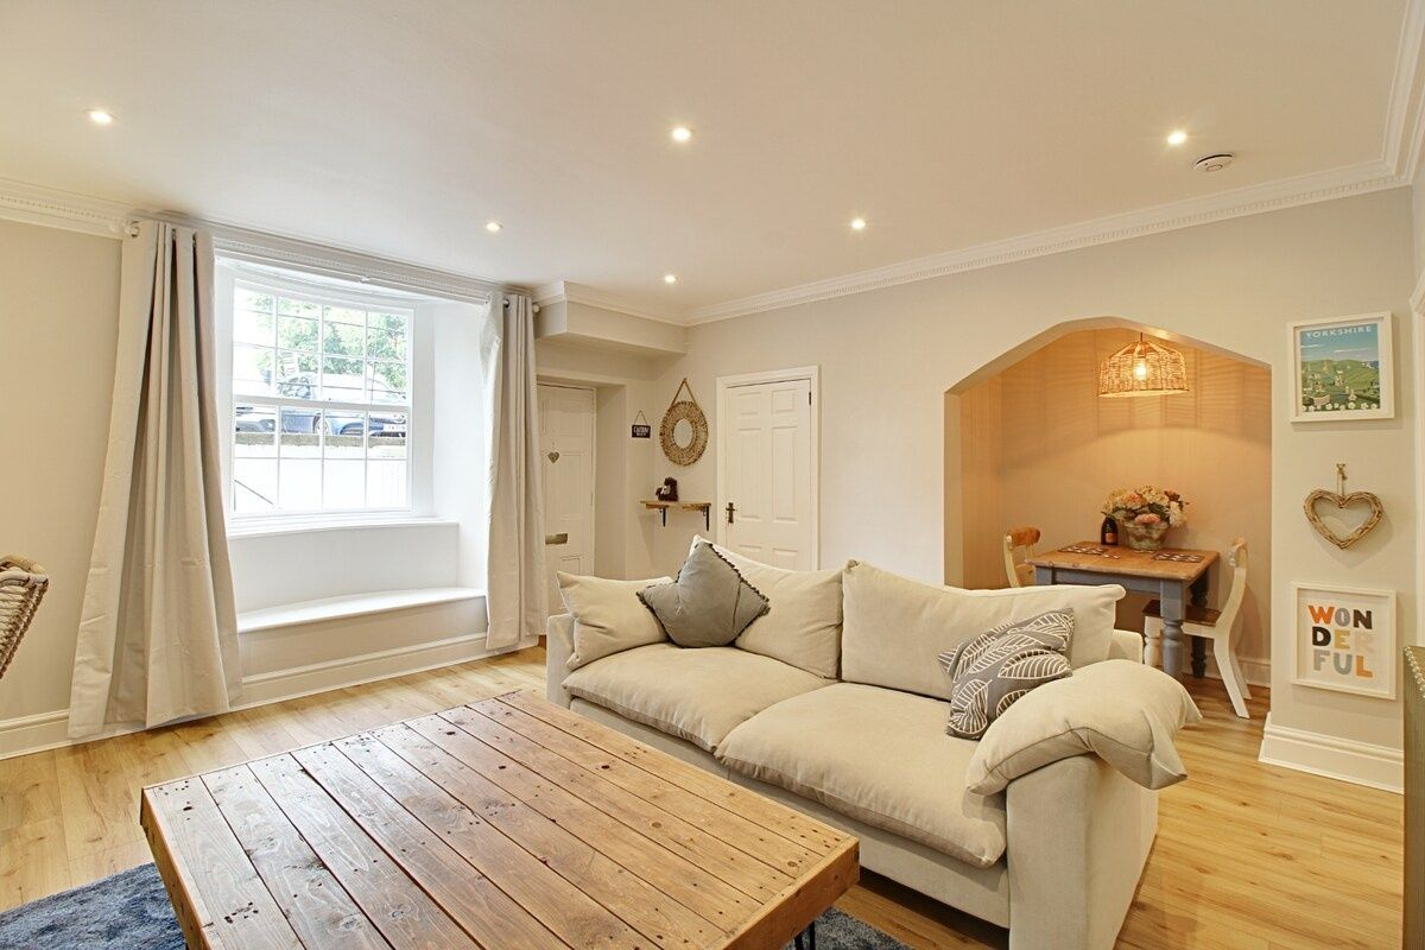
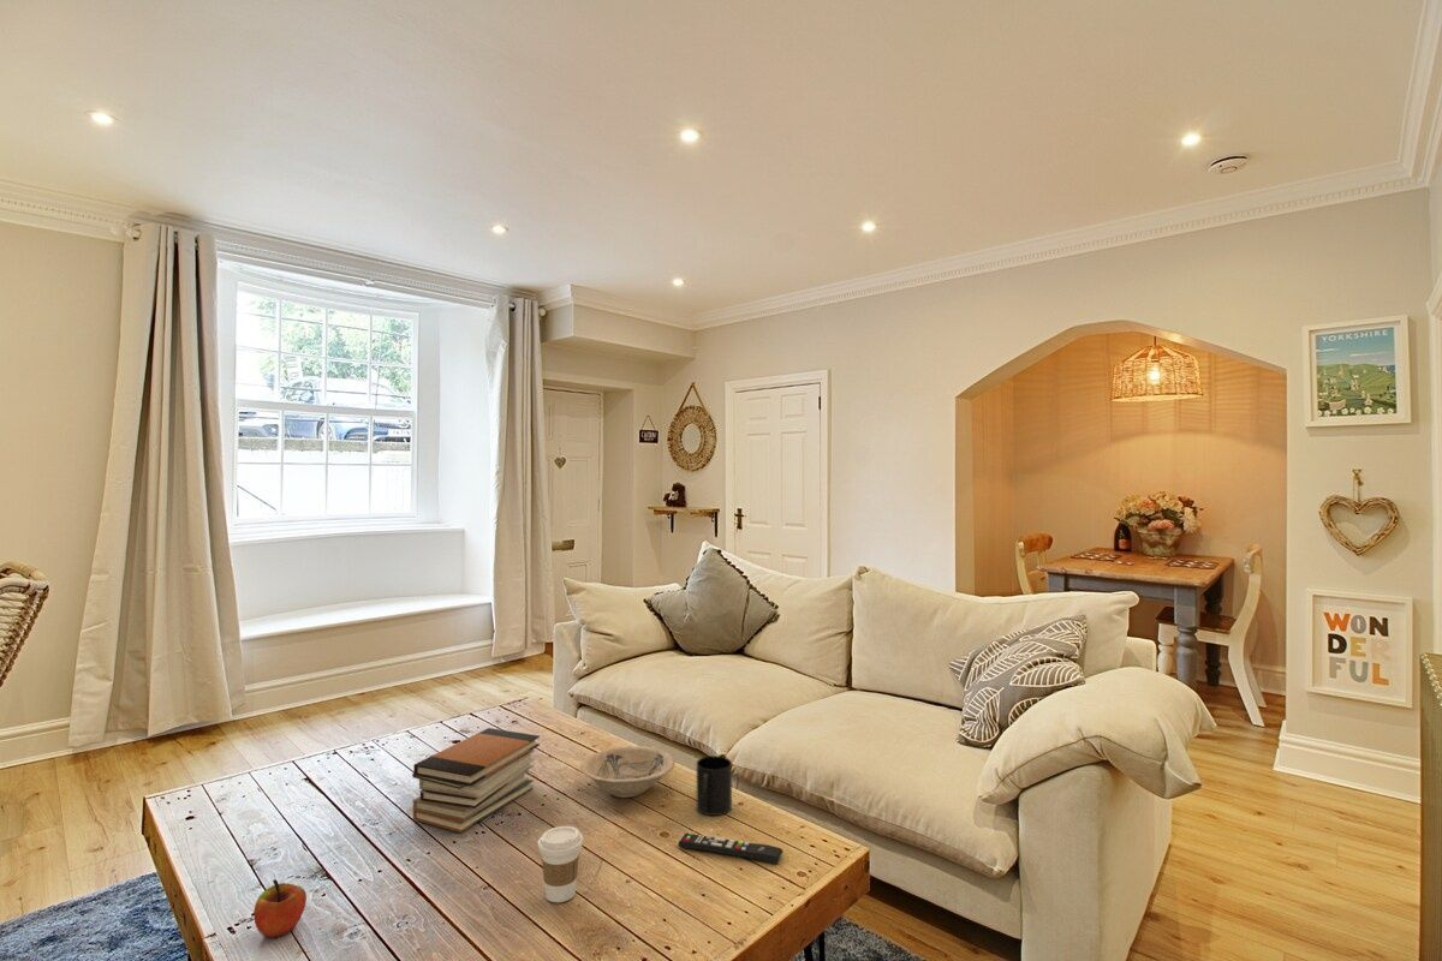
+ apple [252,878,308,939]
+ book stack [411,727,541,834]
+ bowl [579,745,677,799]
+ coffee cup [537,825,584,903]
+ mug [696,754,733,817]
+ remote control [677,832,785,866]
